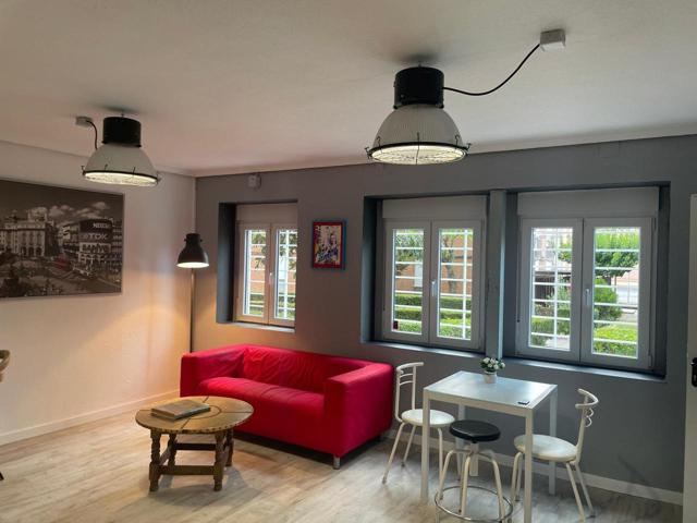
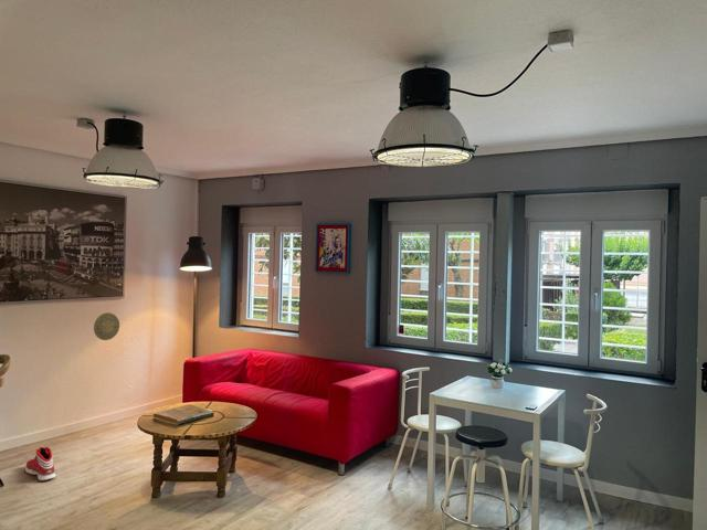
+ sneaker [24,446,57,483]
+ decorative plate [93,311,120,341]
